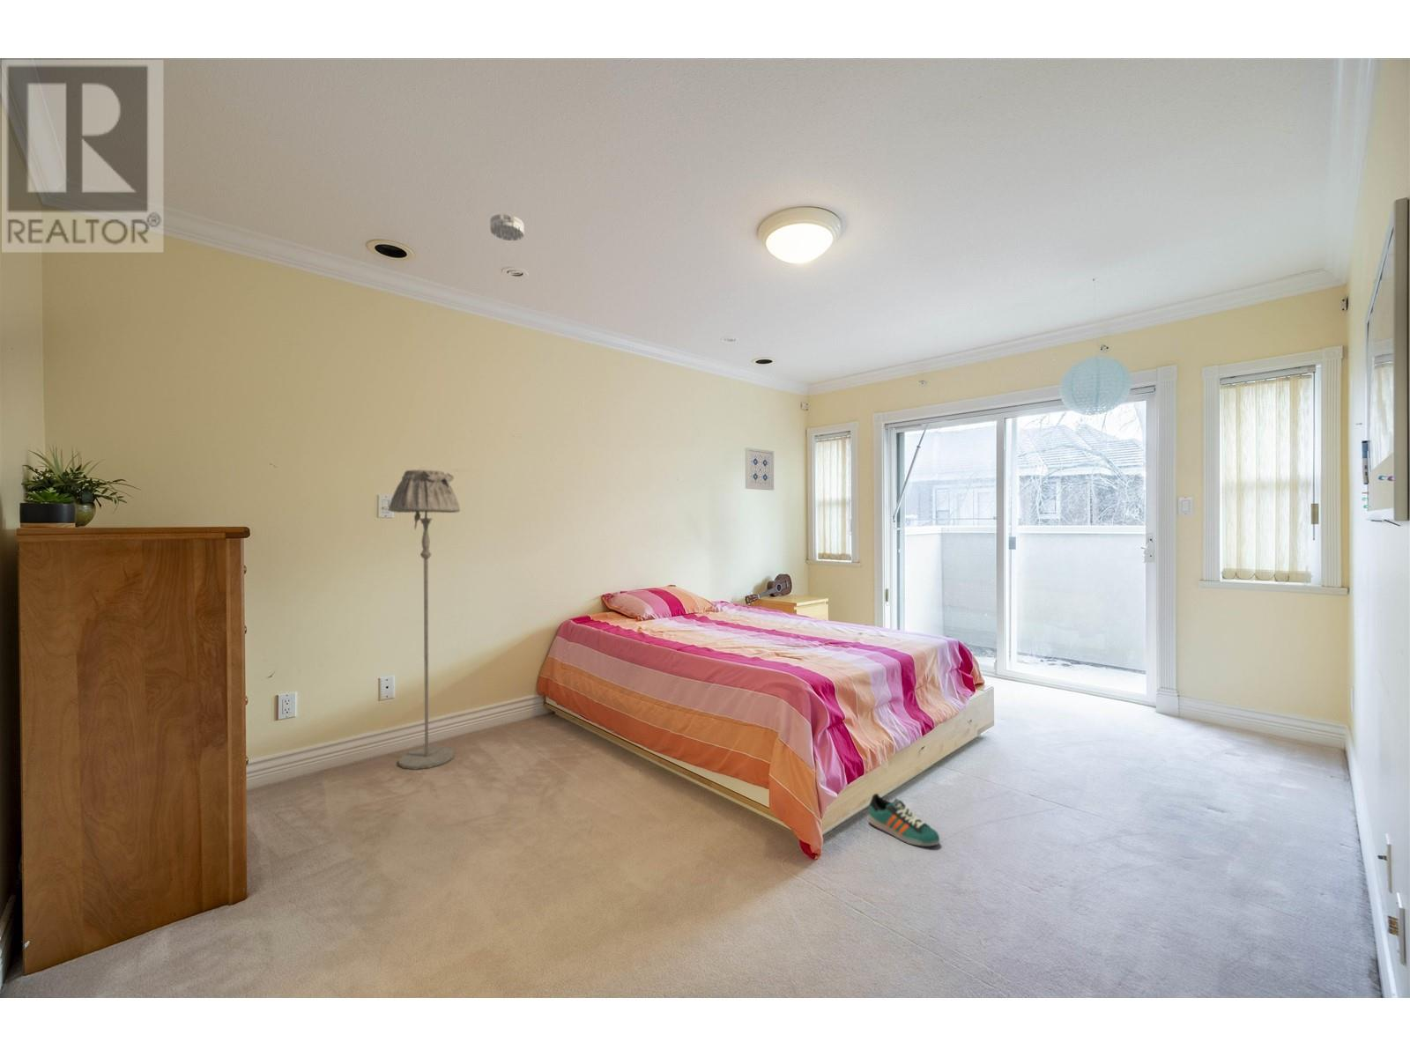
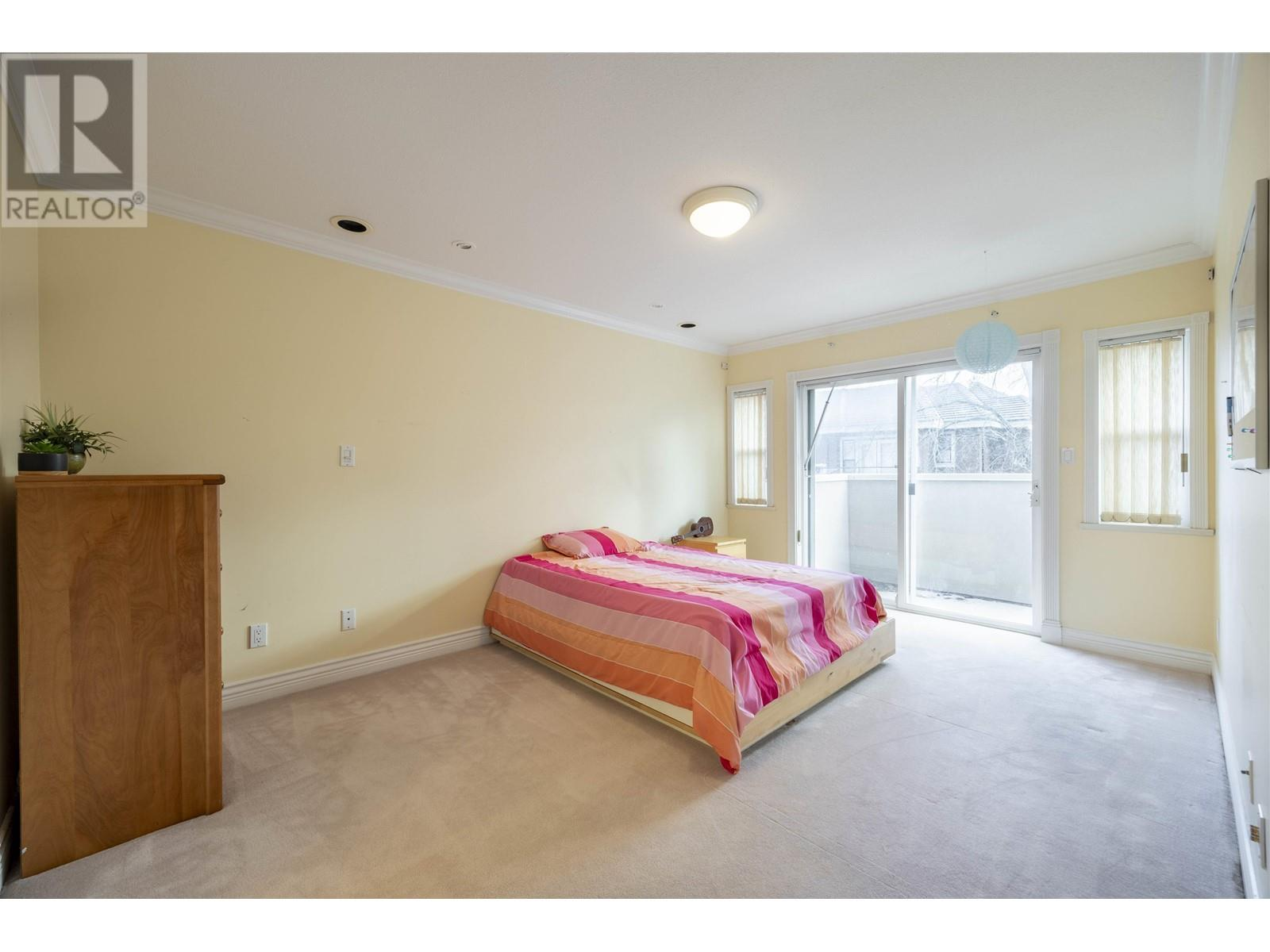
- wall art [745,446,775,492]
- smoke detector [490,212,524,241]
- floor lamp [387,469,461,771]
- sneaker [868,793,940,847]
